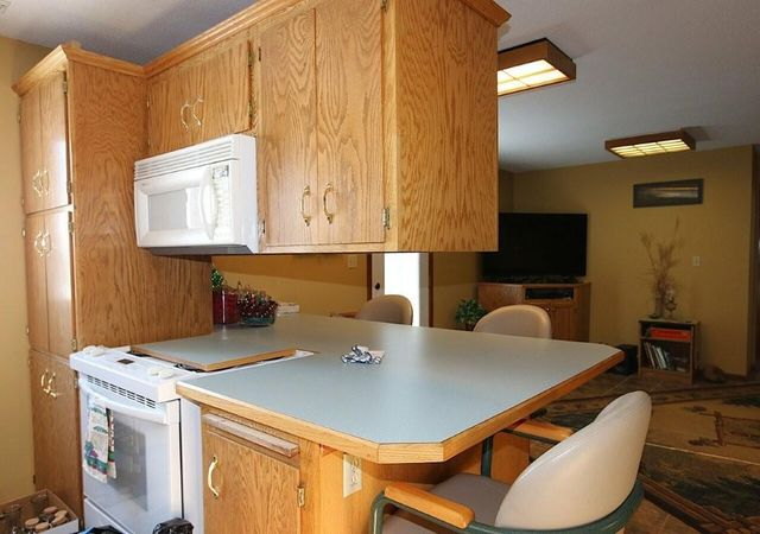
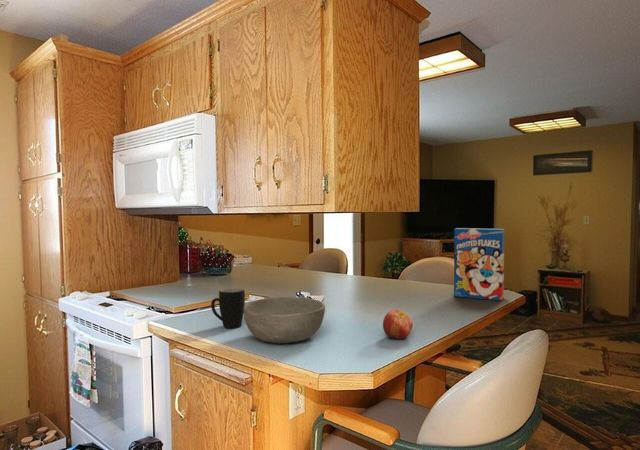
+ mug [210,287,246,329]
+ bowl [243,296,326,344]
+ apple [382,309,414,340]
+ cereal box [453,227,505,302]
